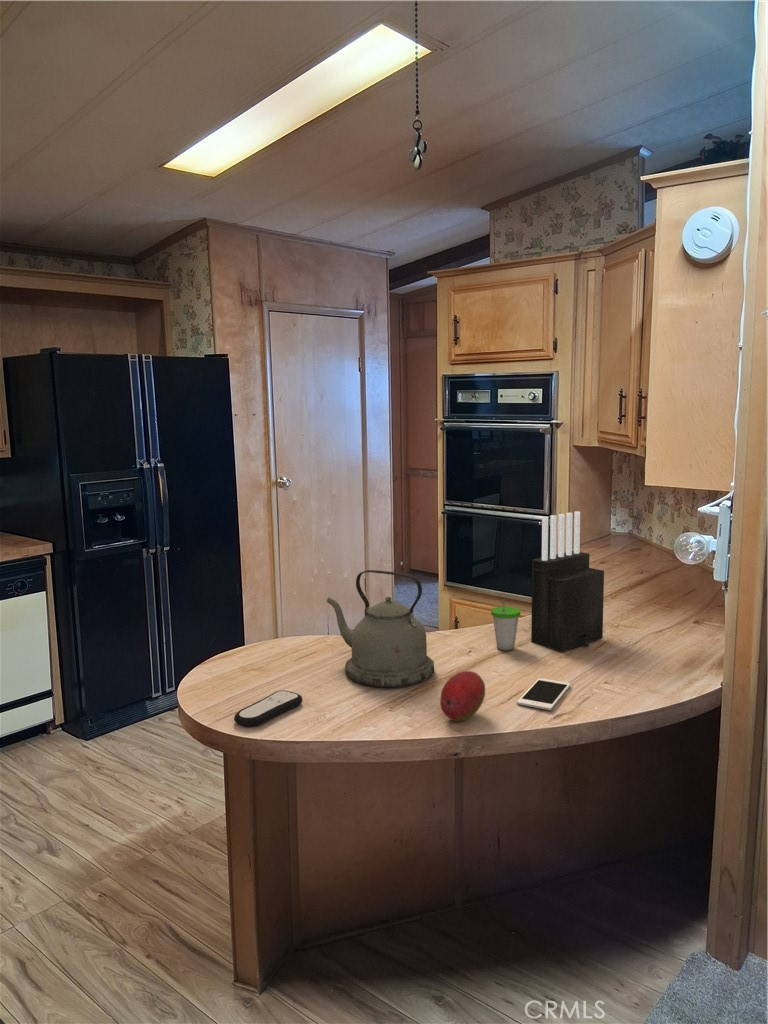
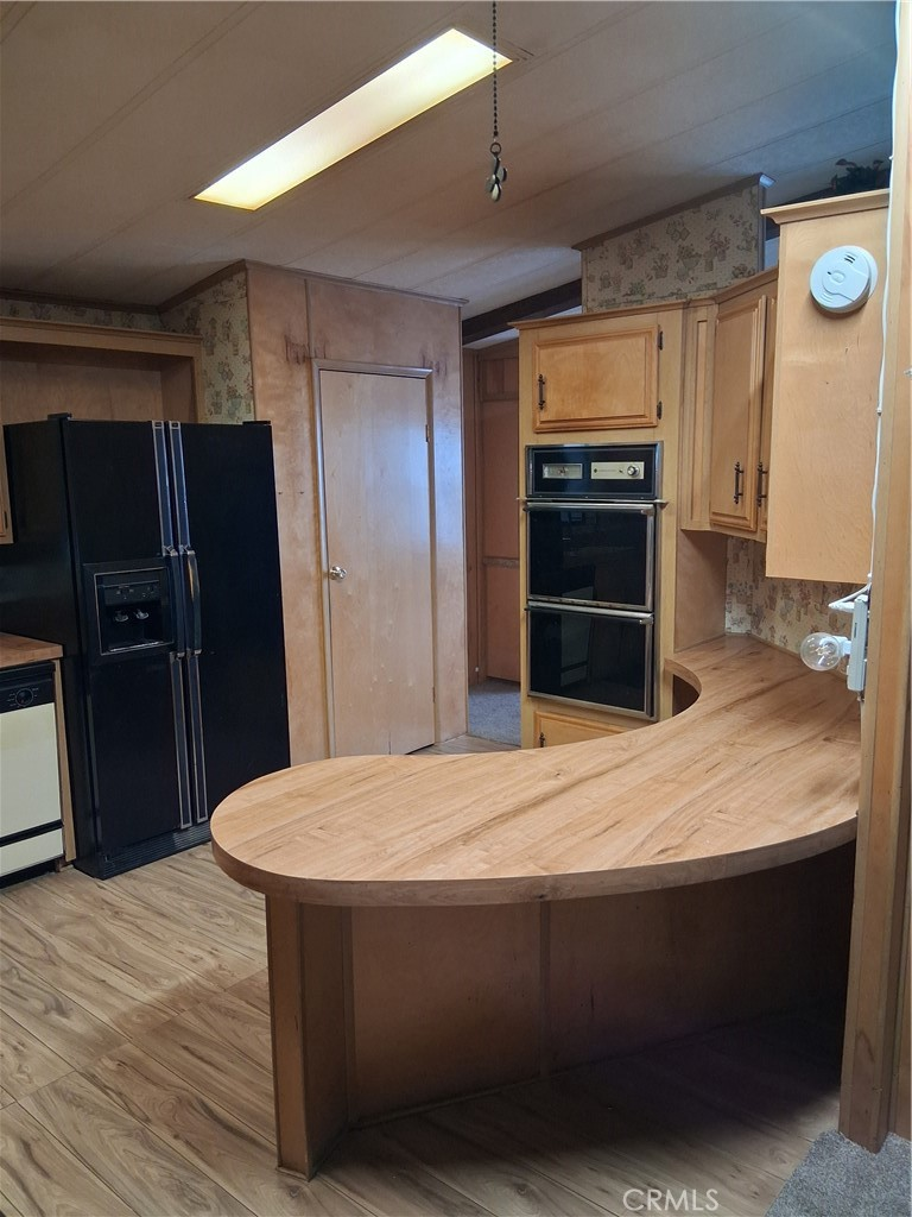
- remote control [233,689,304,728]
- cup [490,596,521,652]
- cell phone [516,677,571,711]
- fruit [439,670,486,722]
- knife block [530,510,605,653]
- kettle [326,569,435,688]
